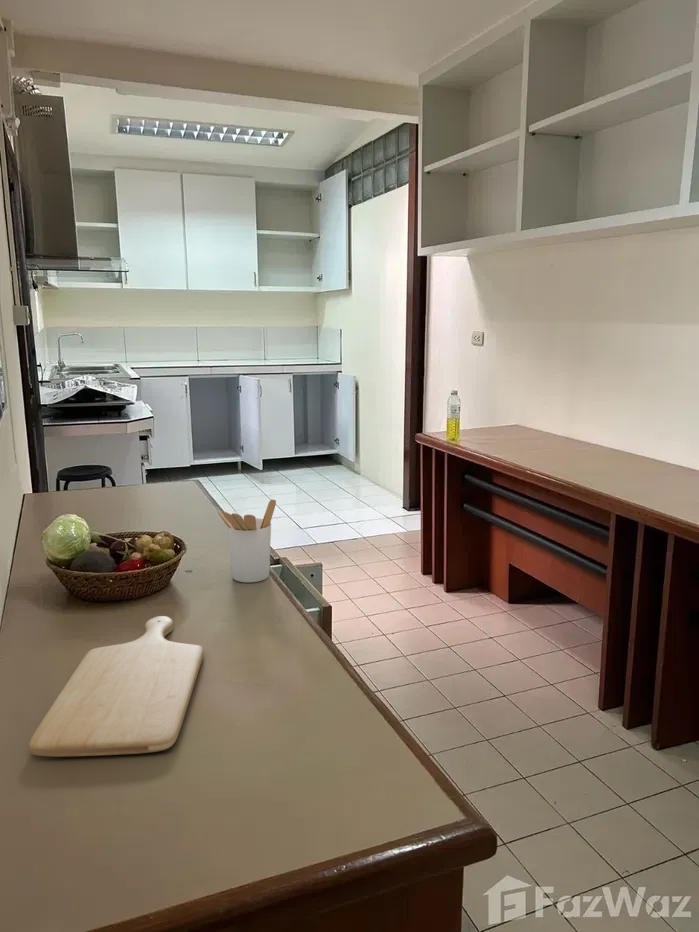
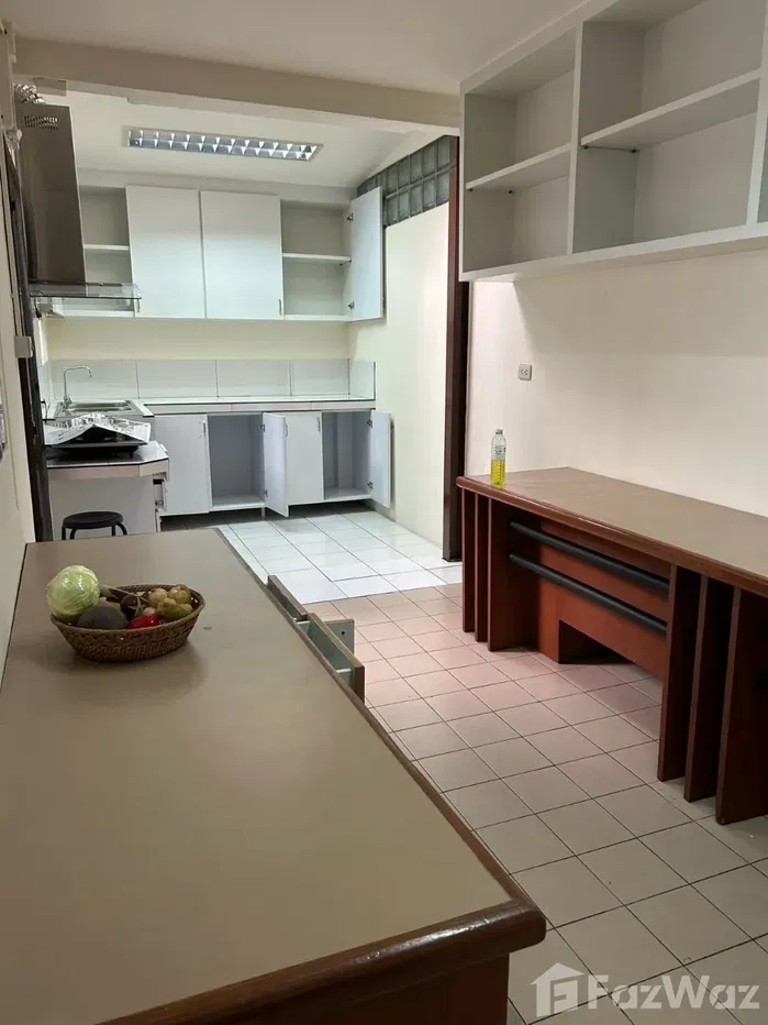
- chopping board [28,615,205,757]
- utensil holder [216,498,277,583]
